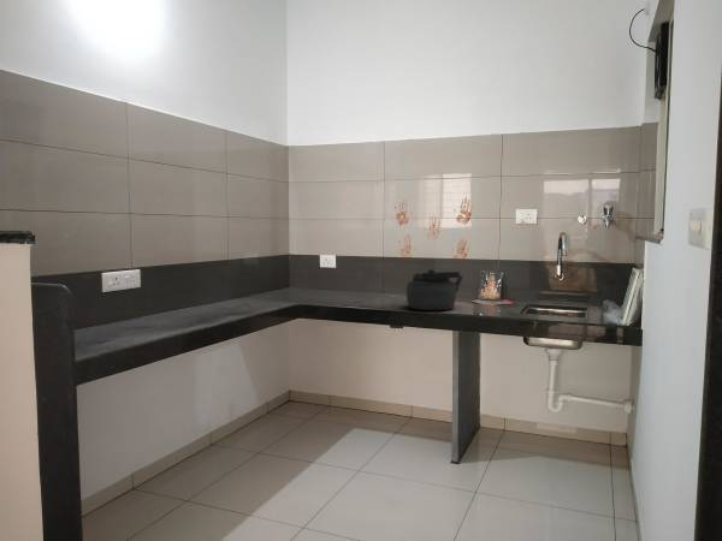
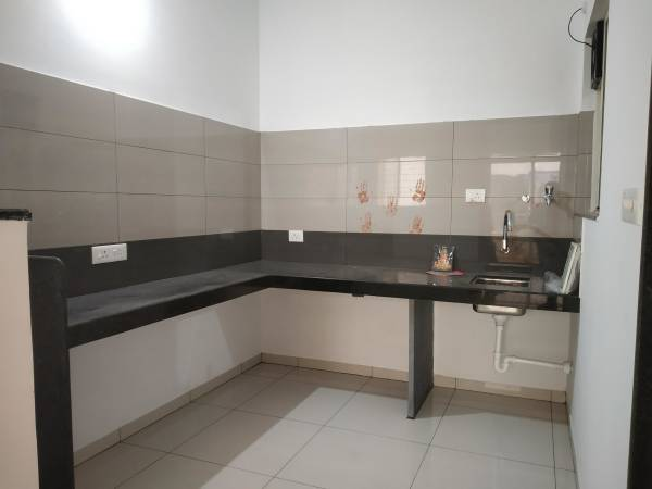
- kettle [406,268,466,311]
